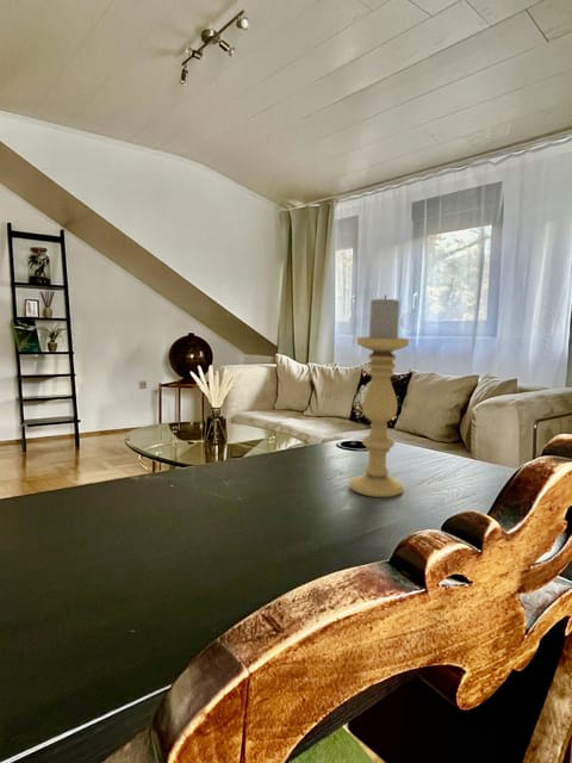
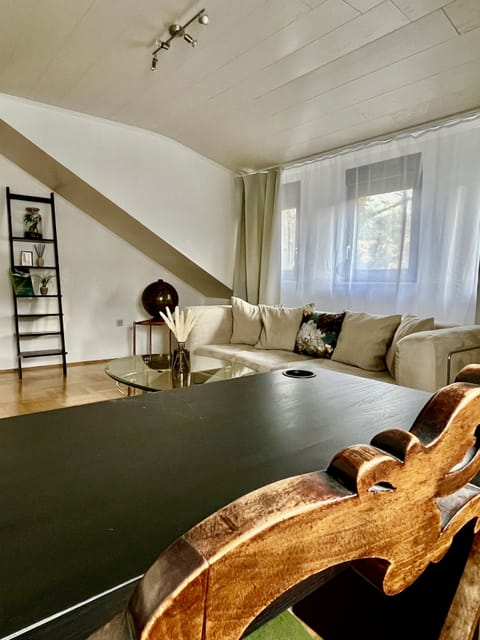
- candle holder [349,294,410,498]
